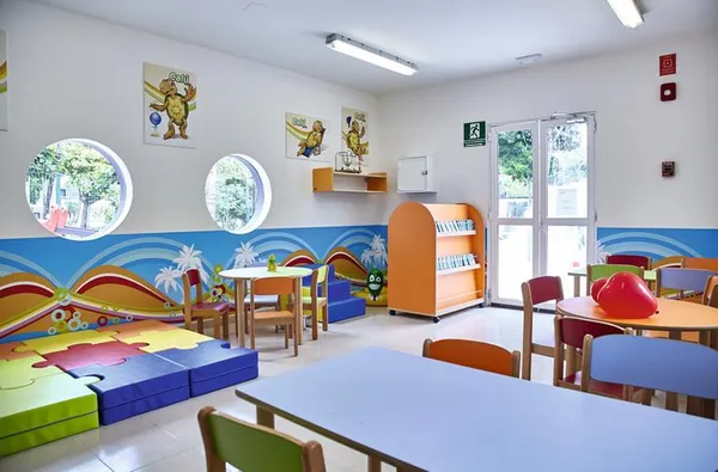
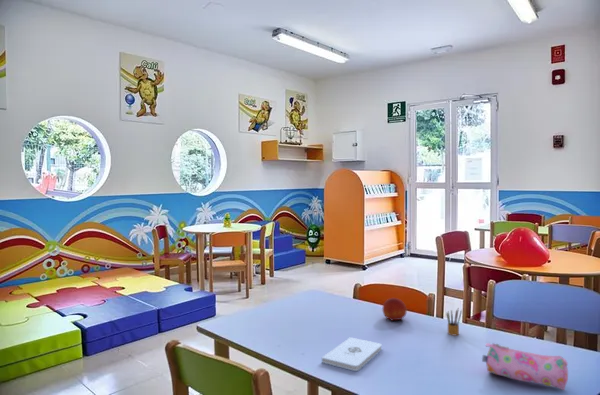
+ fruit [381,297,408,323]
+ pencil case [481,342,569,391]
+ pencil box [445,308,463,336]
+ notepad [321,336,383,372]
